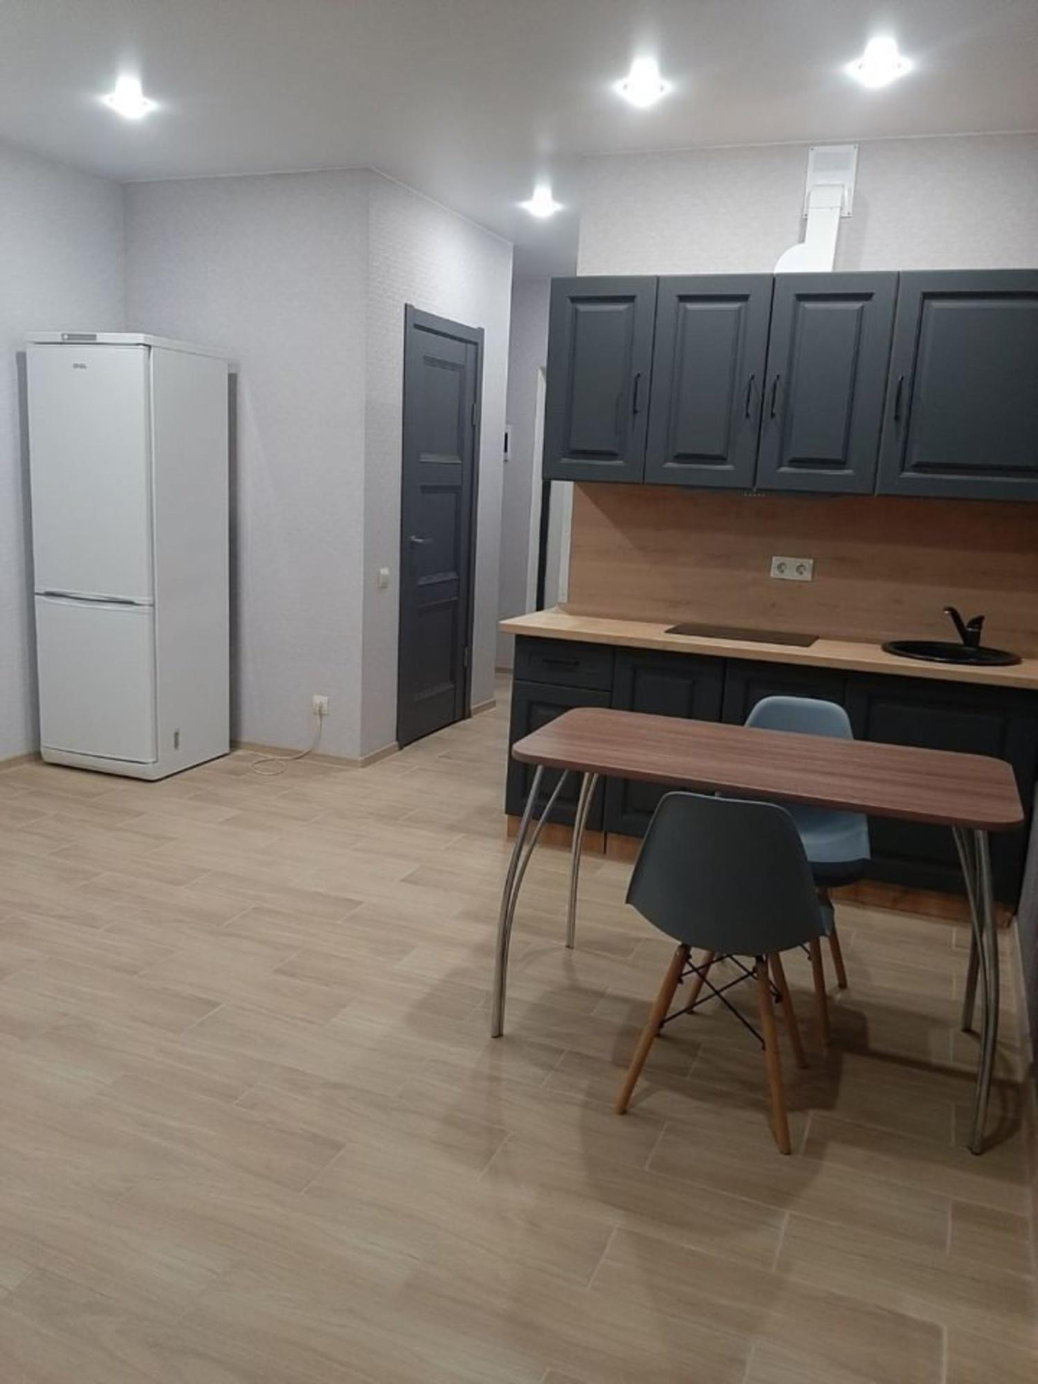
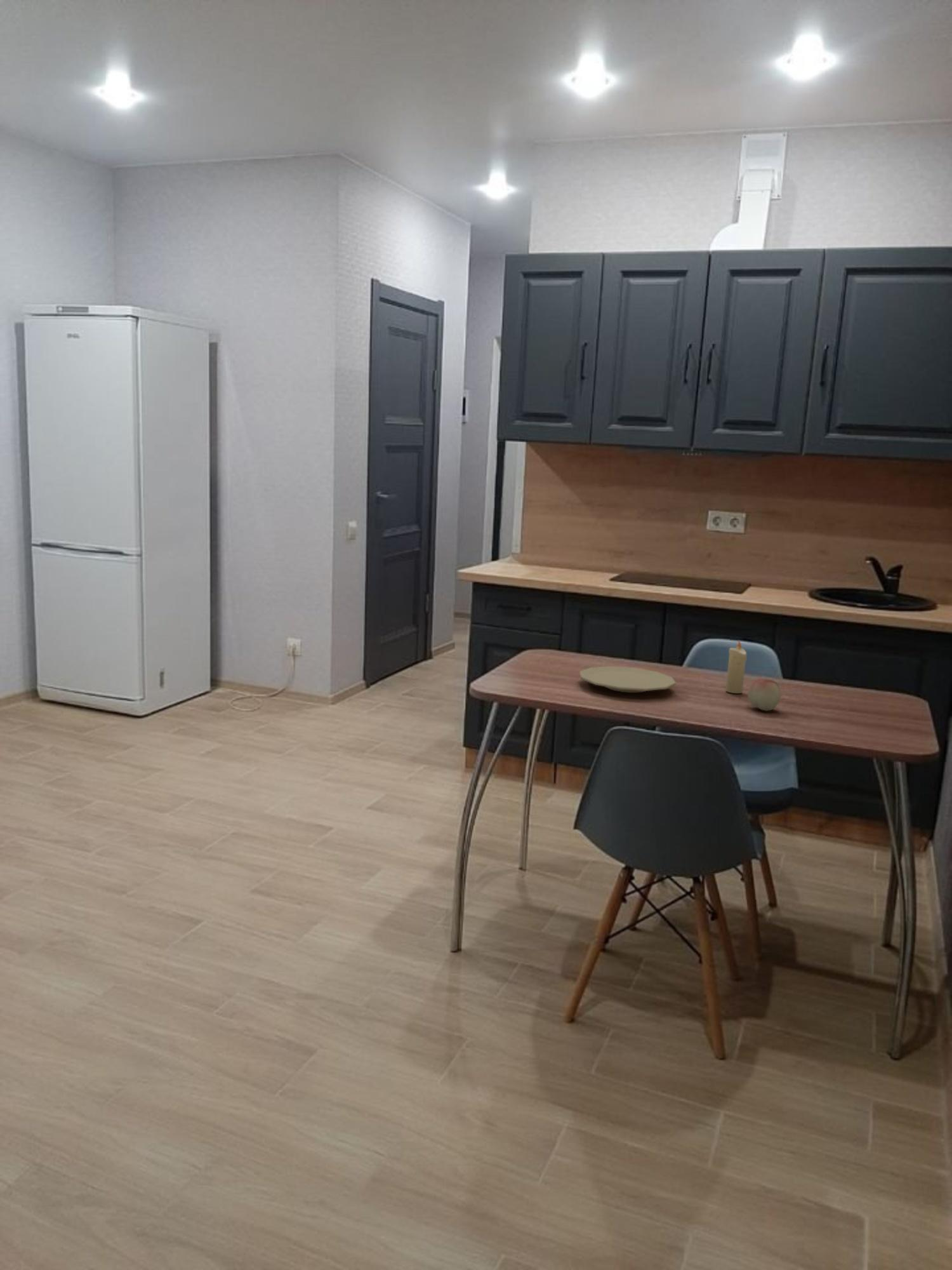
+ candle [725,639,747,694]
+ fruit [747,678,781,712]
+ plate [579,665,677,693]
